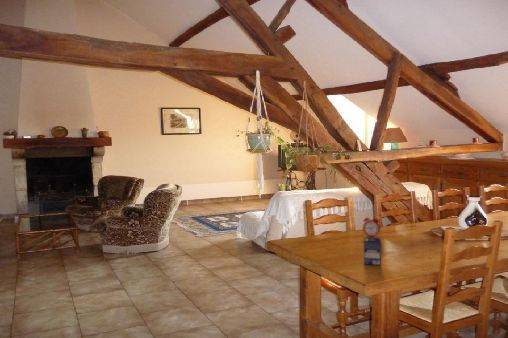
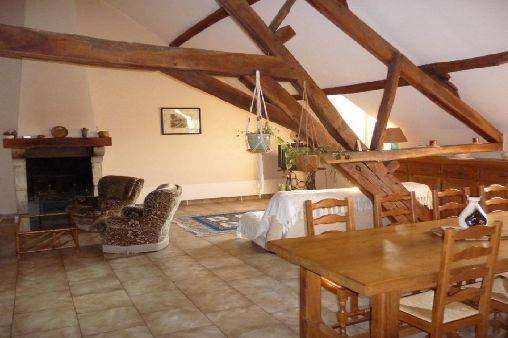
- small box [363,237,382,266]
- alarm clock [362,213,381,238]
